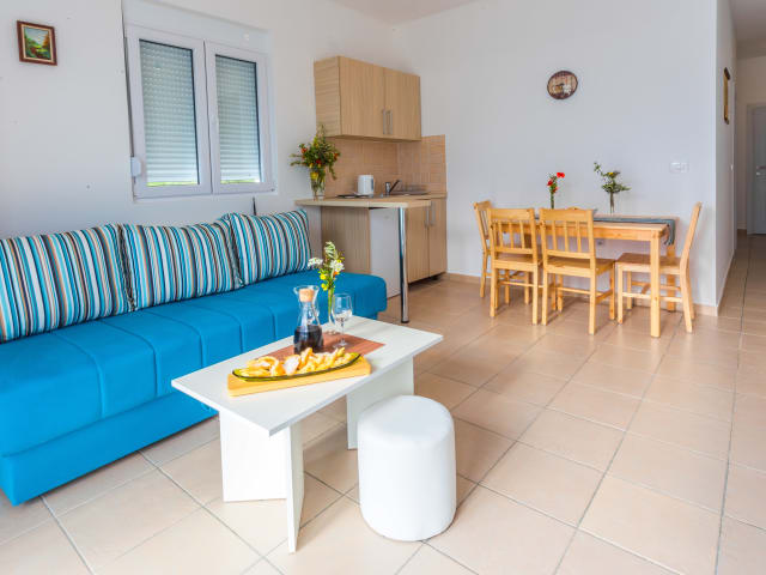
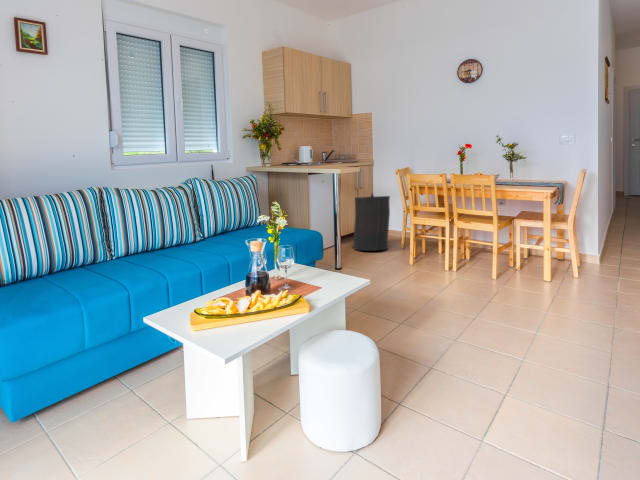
+ trash can [352,192,391,252]
